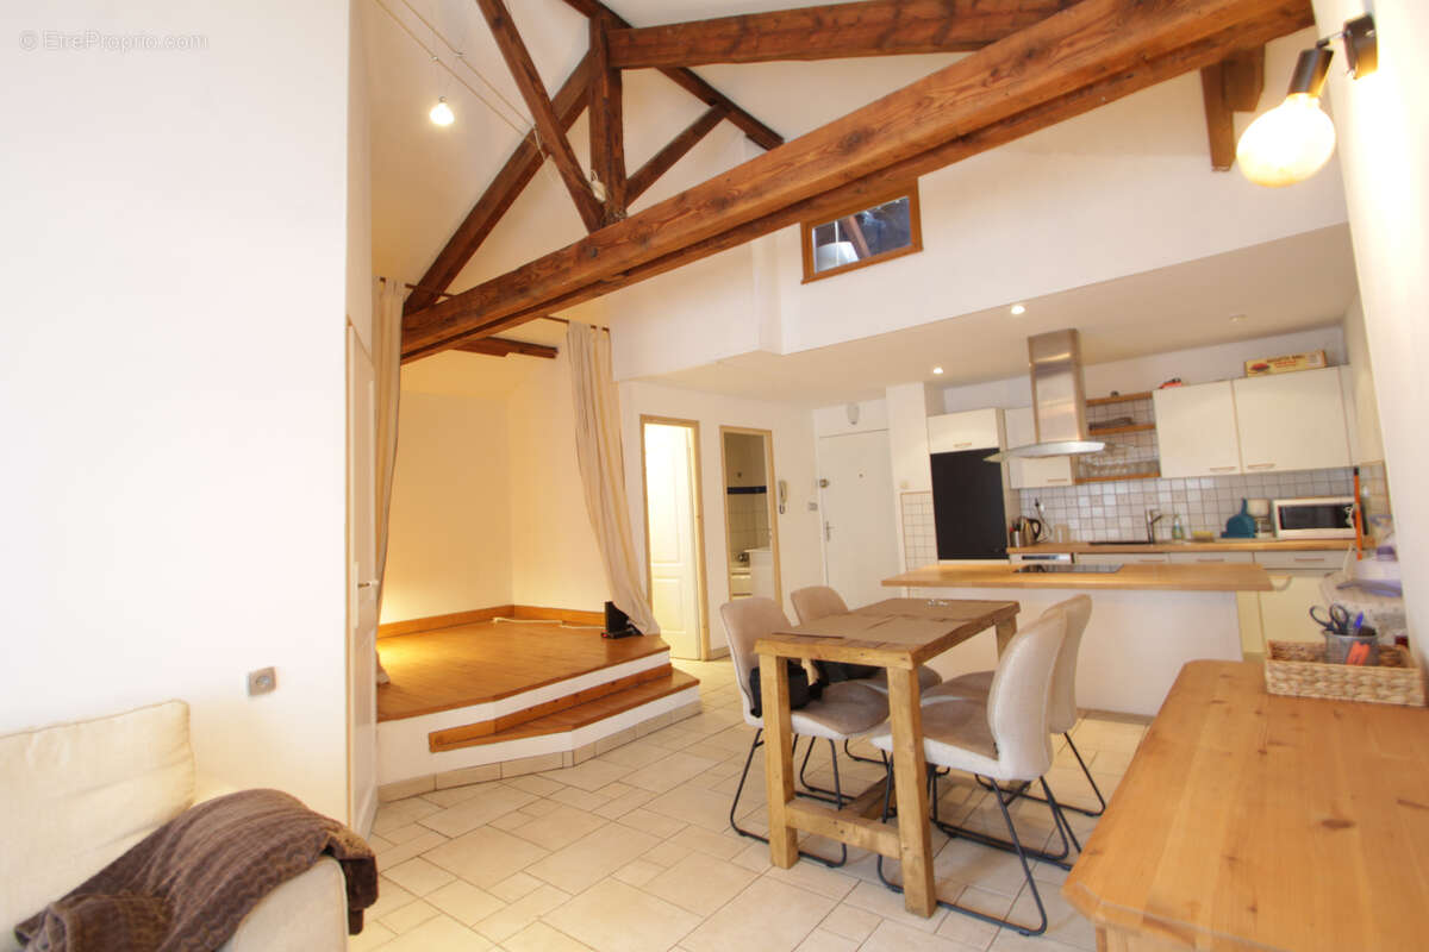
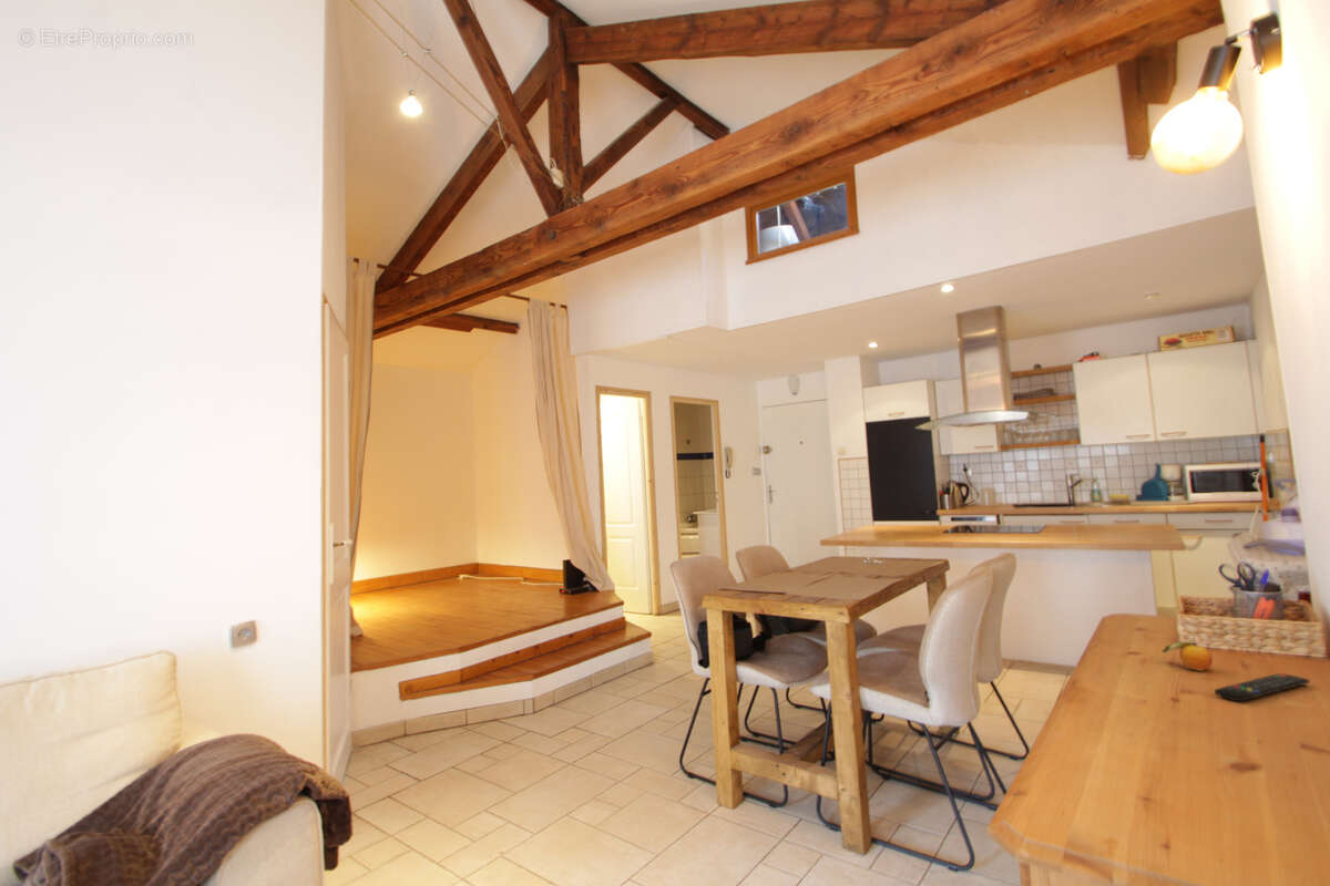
+ fruit [1160,636,1214,672]
+ remote control [1214,672,1311,702]
